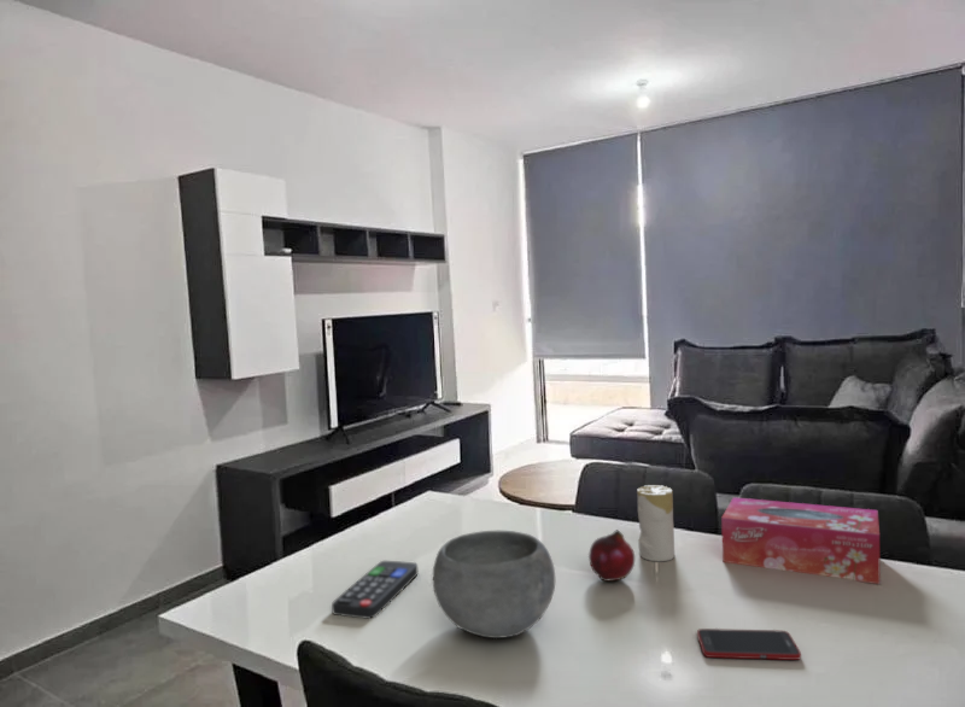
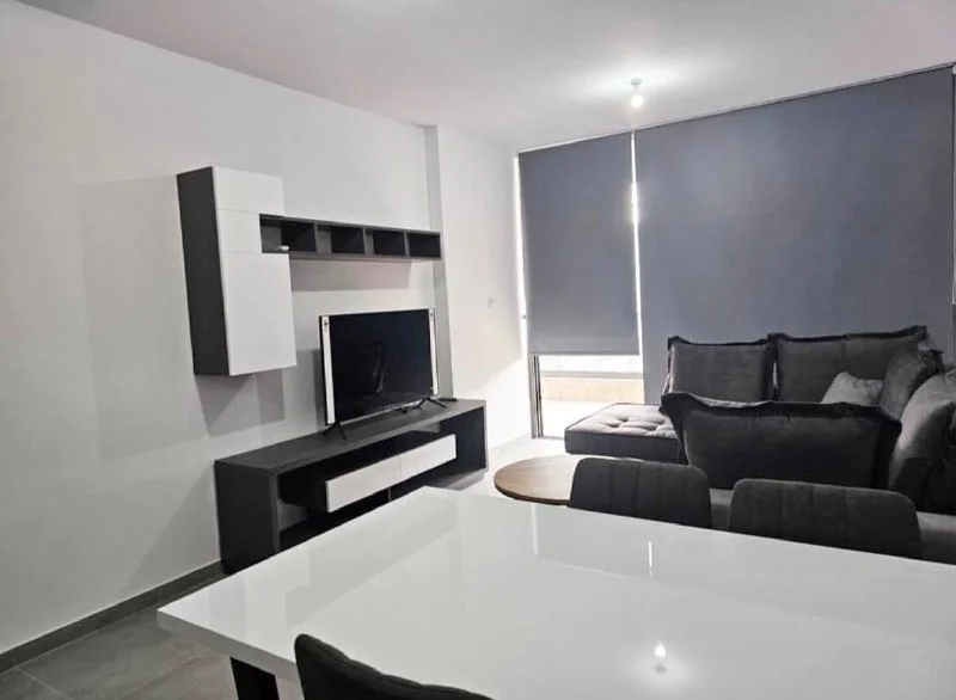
- cell phone [696,627,802,661]
- tissue box [720,496,882,585]
- candle [636,484,676,562]
- fruit [587,528,636,583]
- bowl [432,530,556,639]
- remote control [331,560,420,620]
